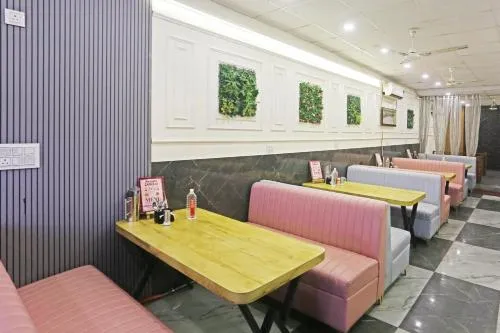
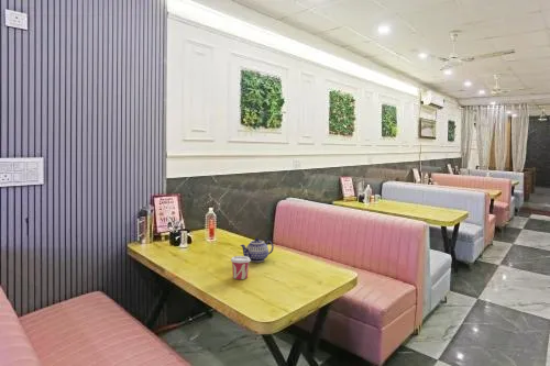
+ cup [230,255,251,280]
+ teapot [240,237,275,264]
